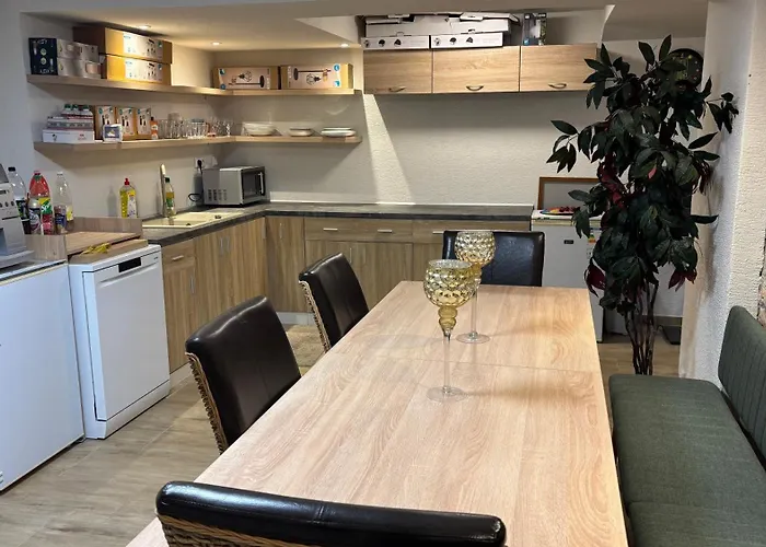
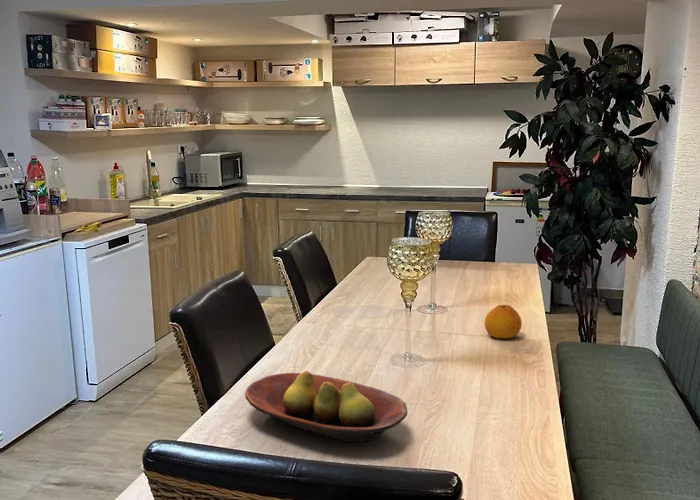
+ fruit bowl [244,370,409,443]
+ fruit [484,304,523,339]
